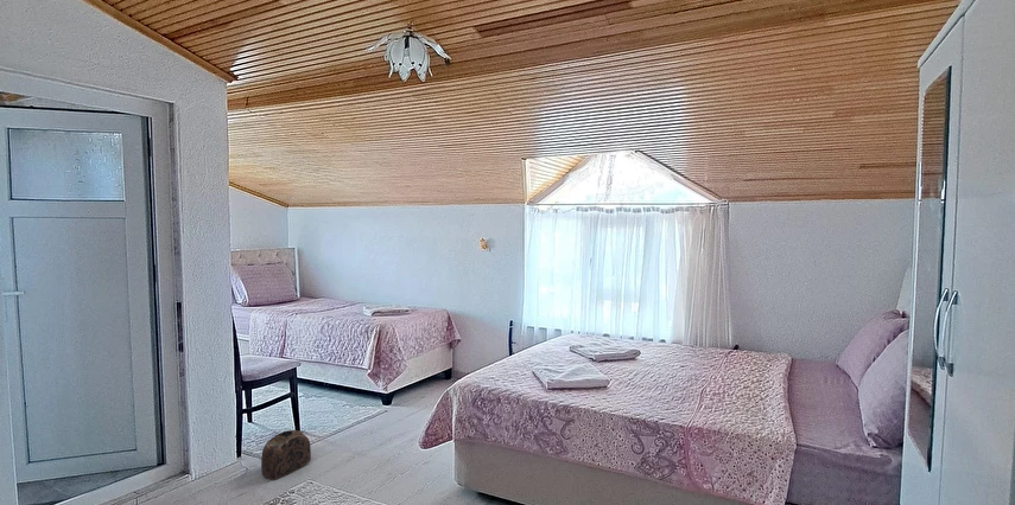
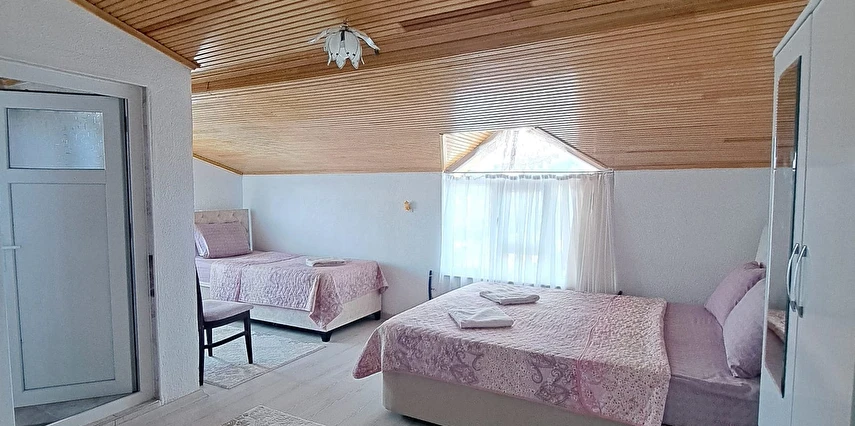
- bag [260,429,312,480]
